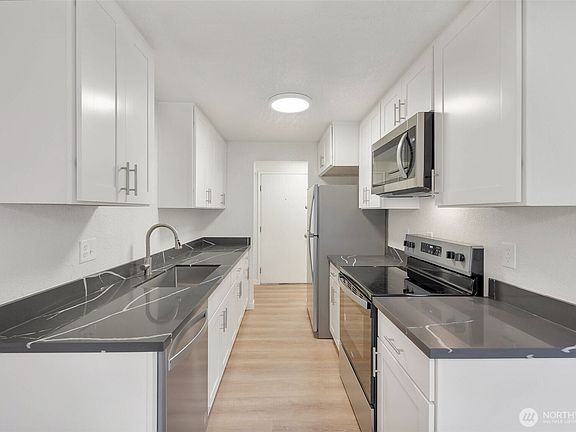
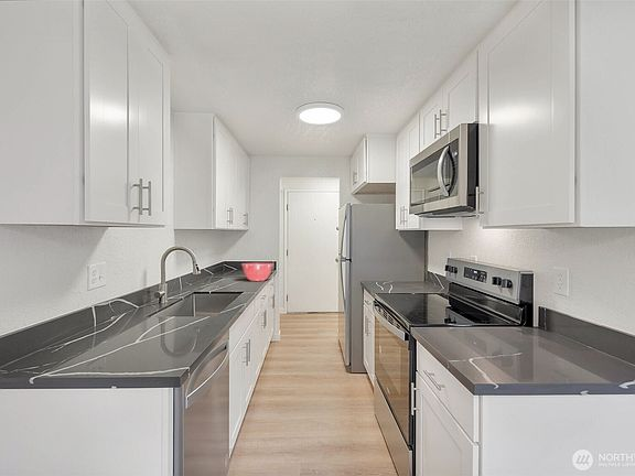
+ mixing bowl [241,262,275,282]
